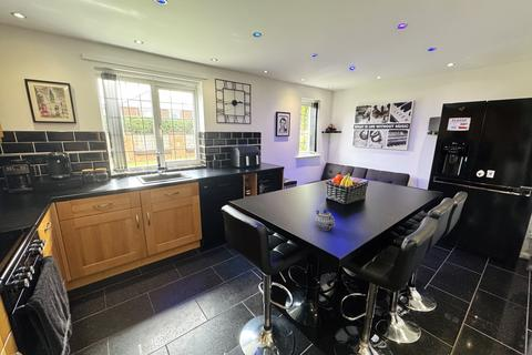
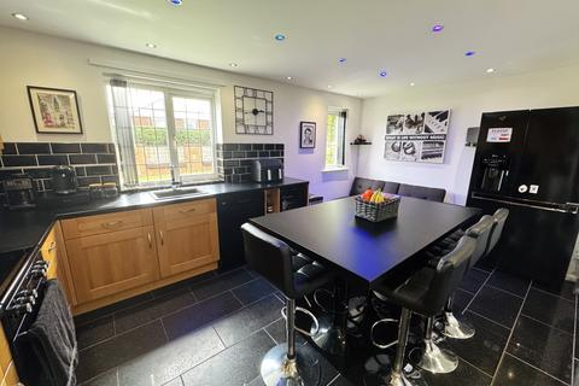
- teapot [314,209,336,231]
